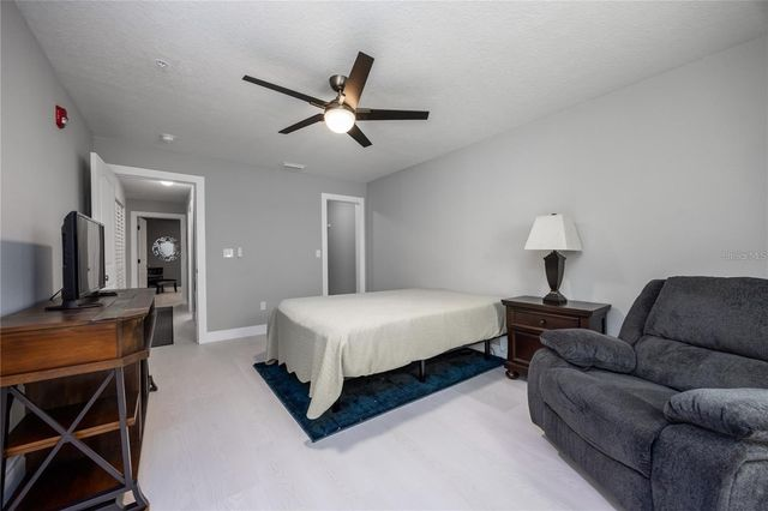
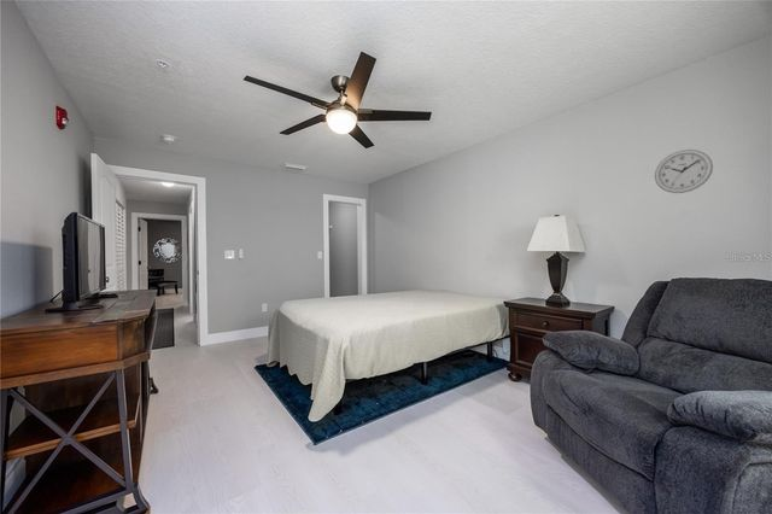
+ wall clock [654,148,714,194]
